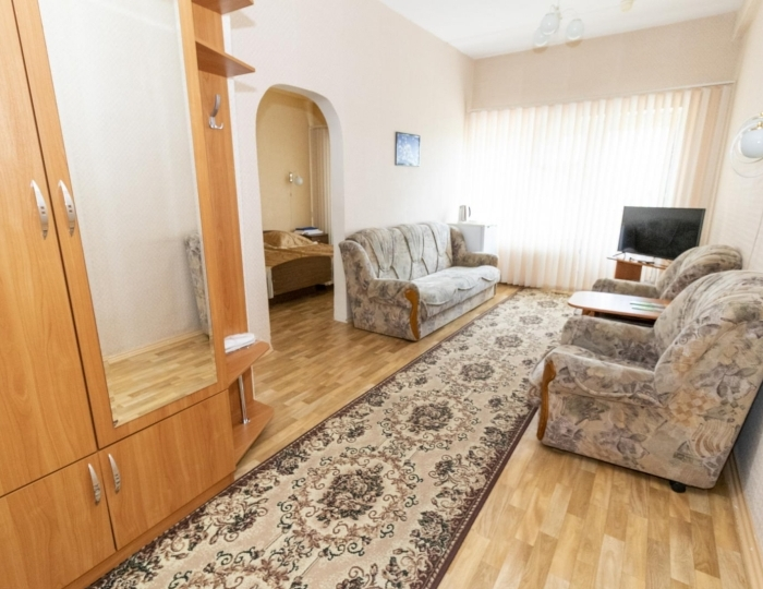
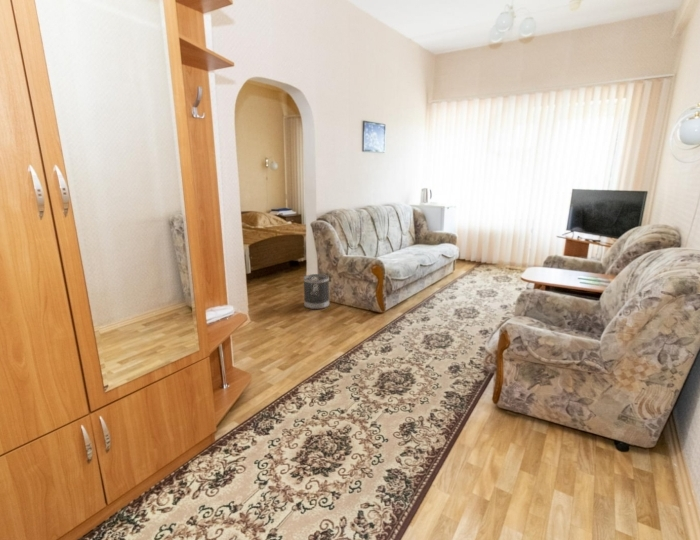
+ wastebasket [302,273,330,310]
